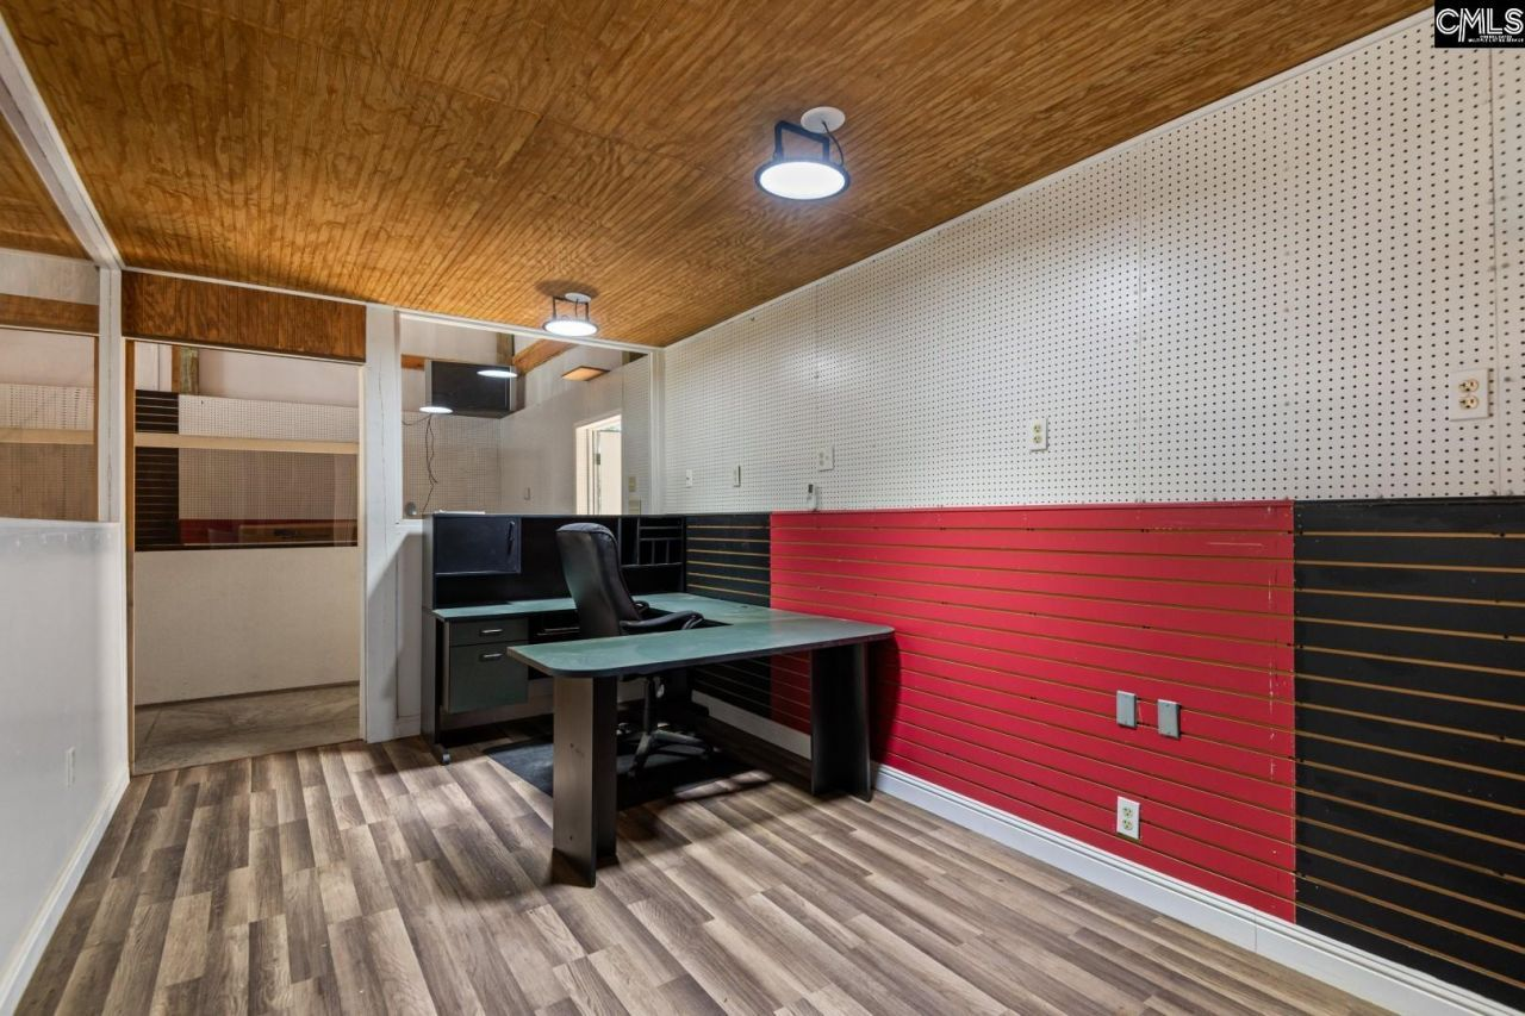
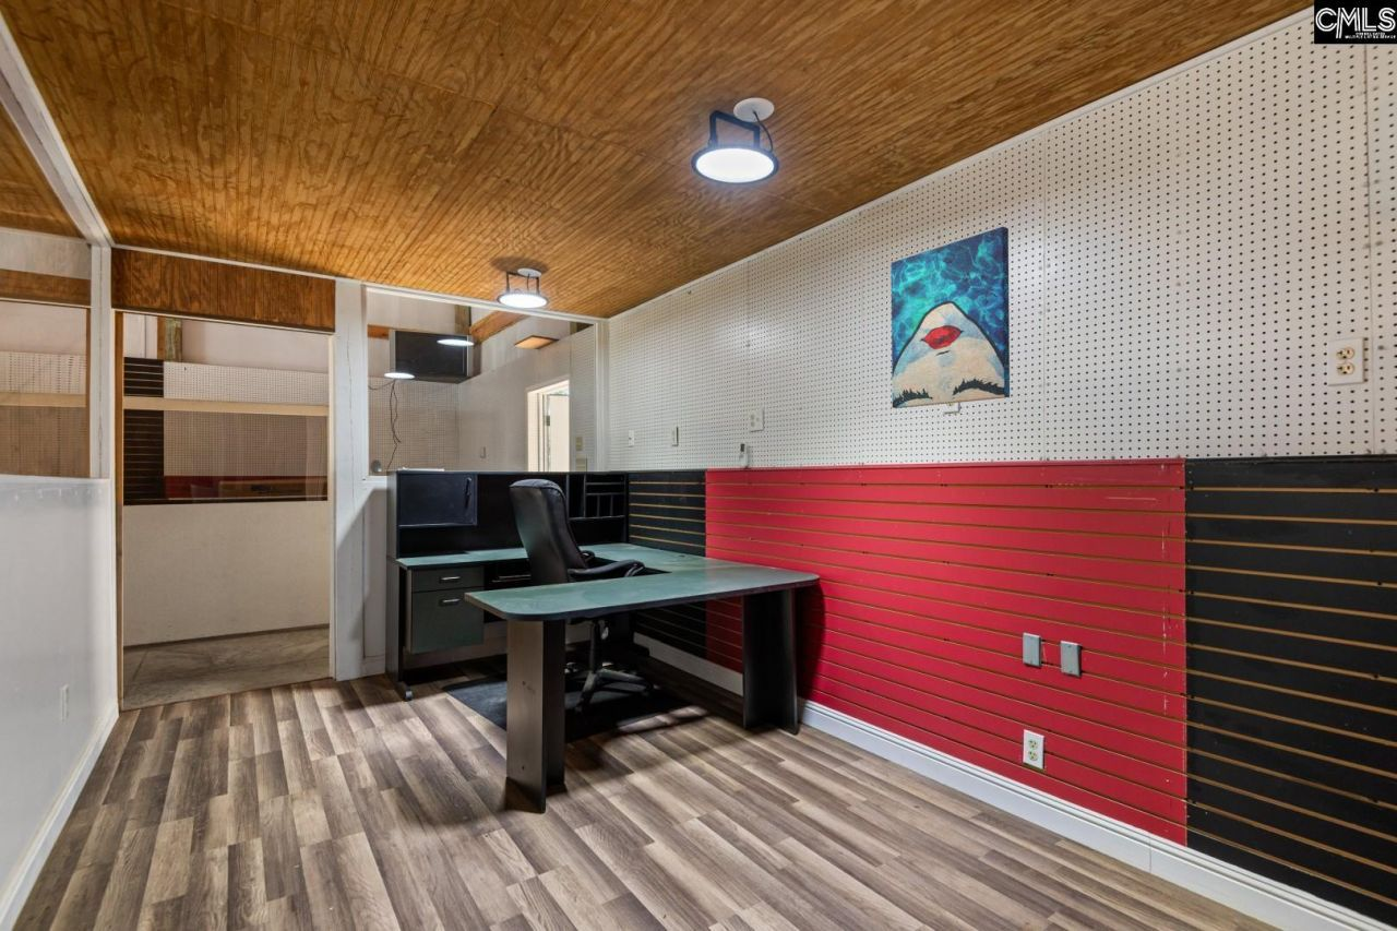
+ wall art [889,226,1011,409]
